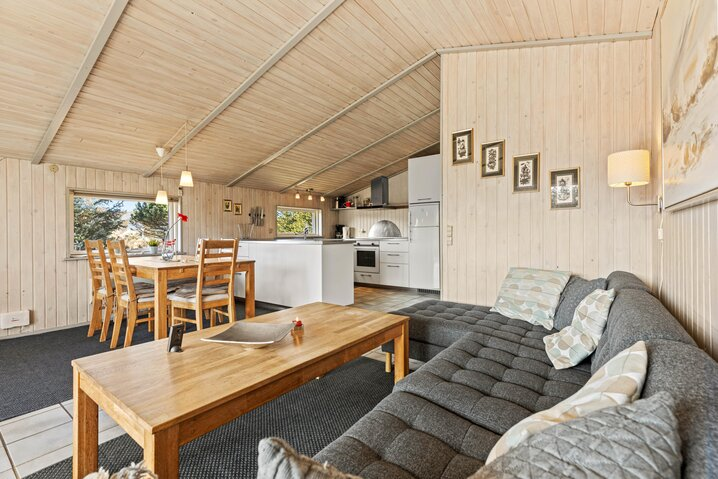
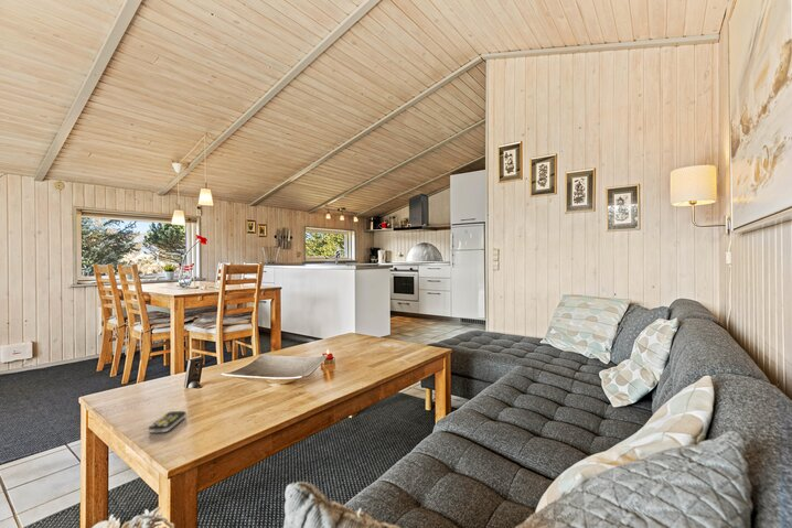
+ remote control [148,410,188,433]
